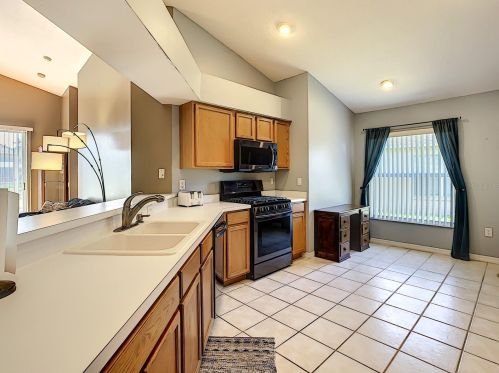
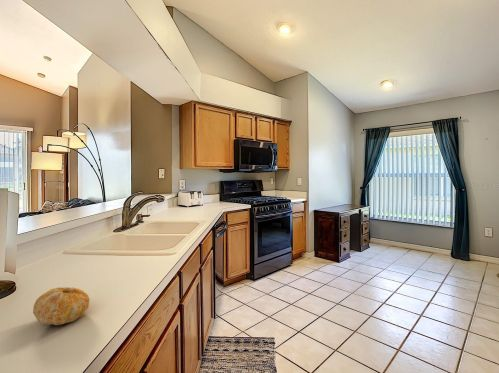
+ fruit [32,286,91,326]
